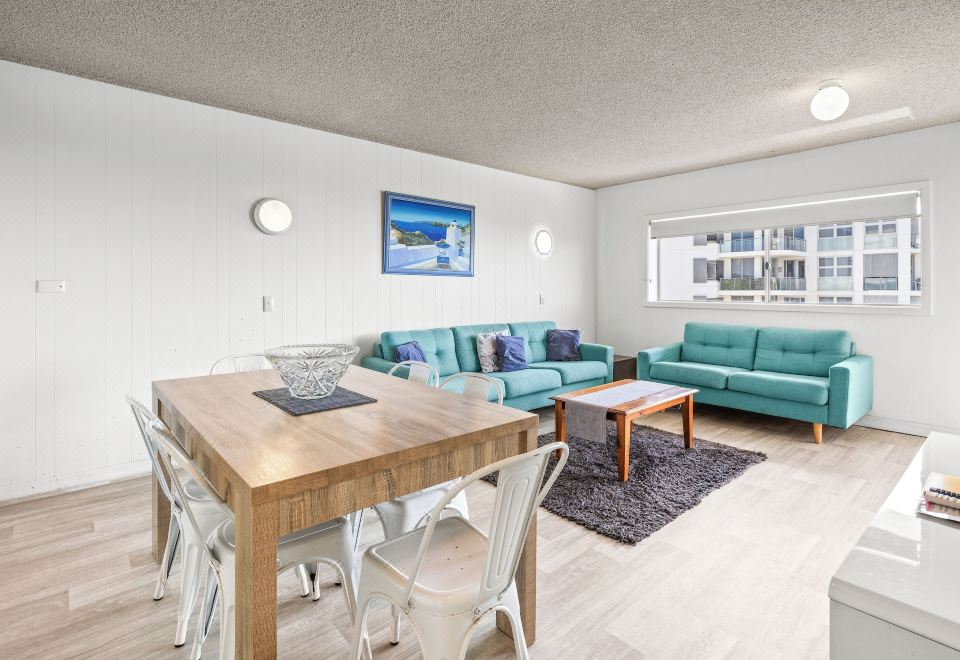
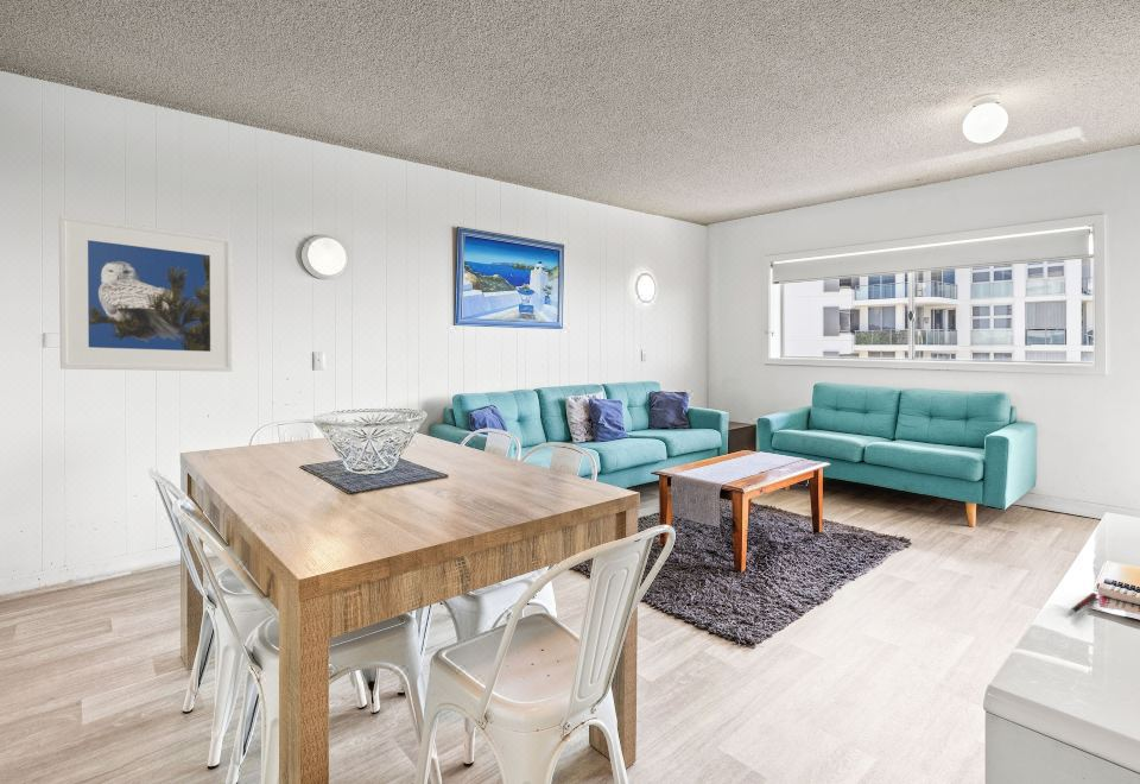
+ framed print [58,213,234,373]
+ pen [1068,592,1097,617]
